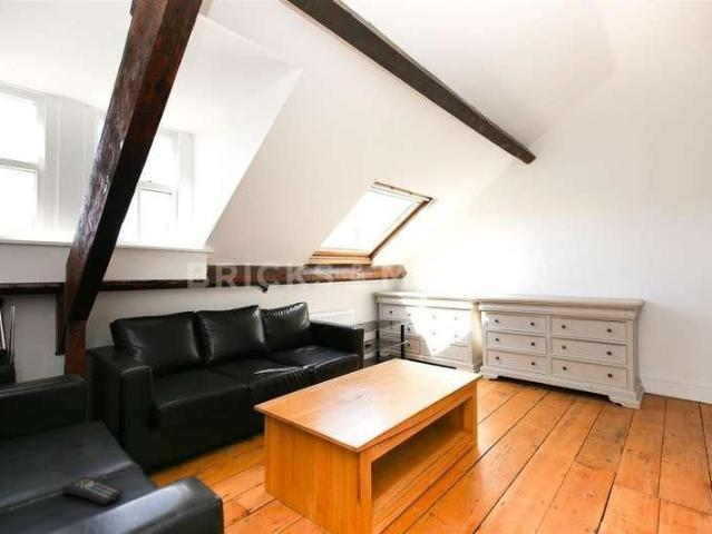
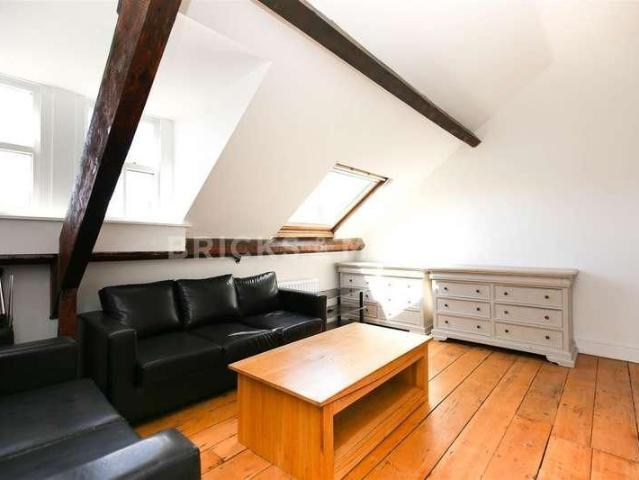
- remote control [61,475,125,506]
